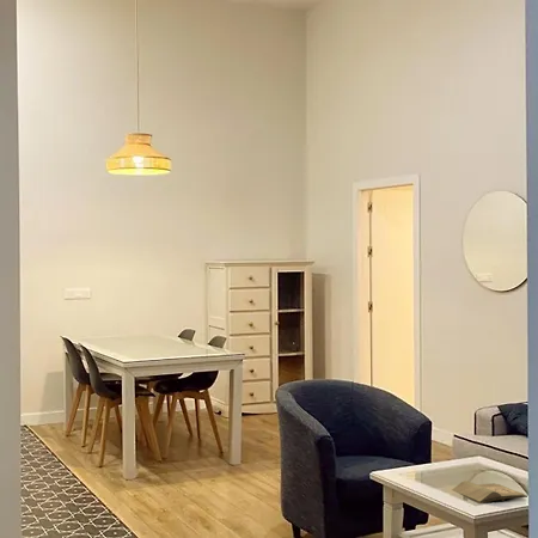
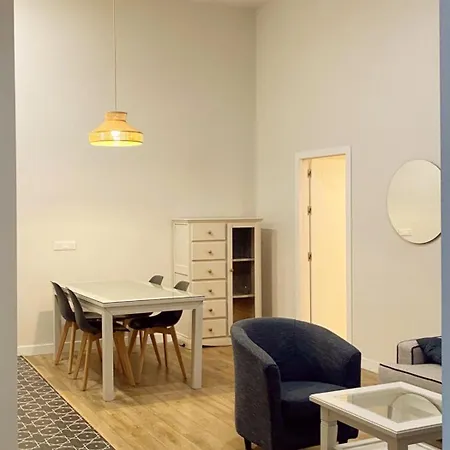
- hardback book [451,479,528,505]
